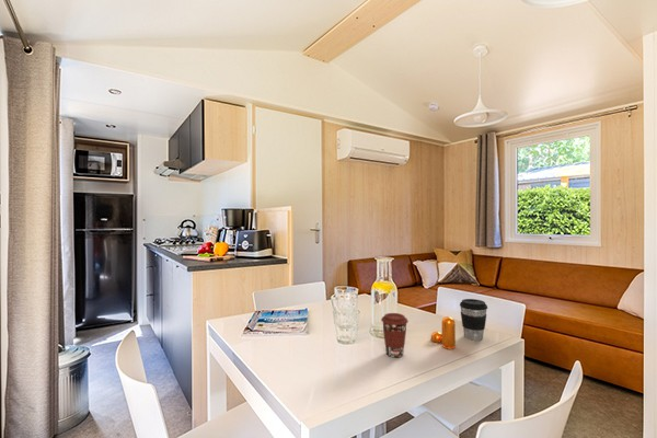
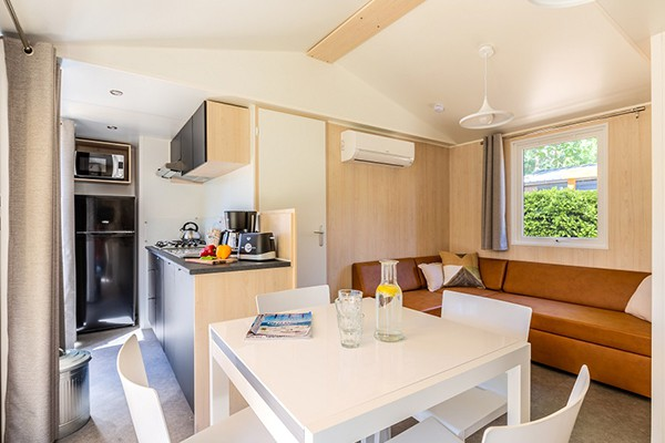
- pepper shaker [430,315,457,350]
- coffee cup [459,298,488,342]
- coffee cup [380,312,410,358]
